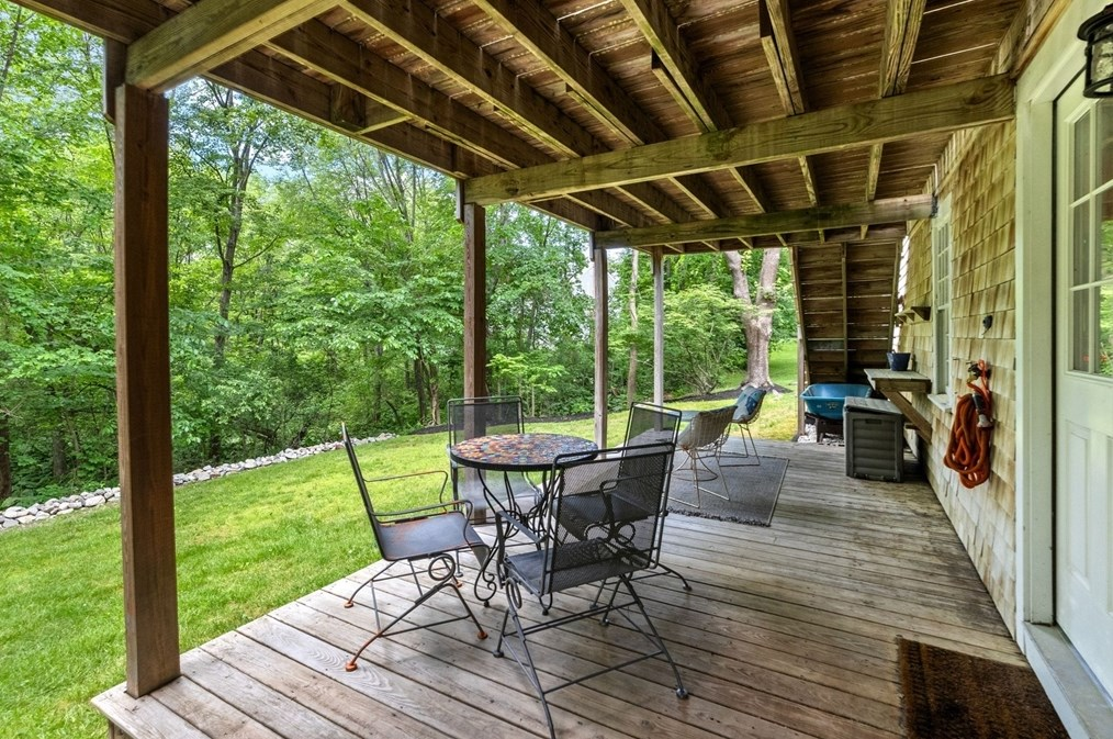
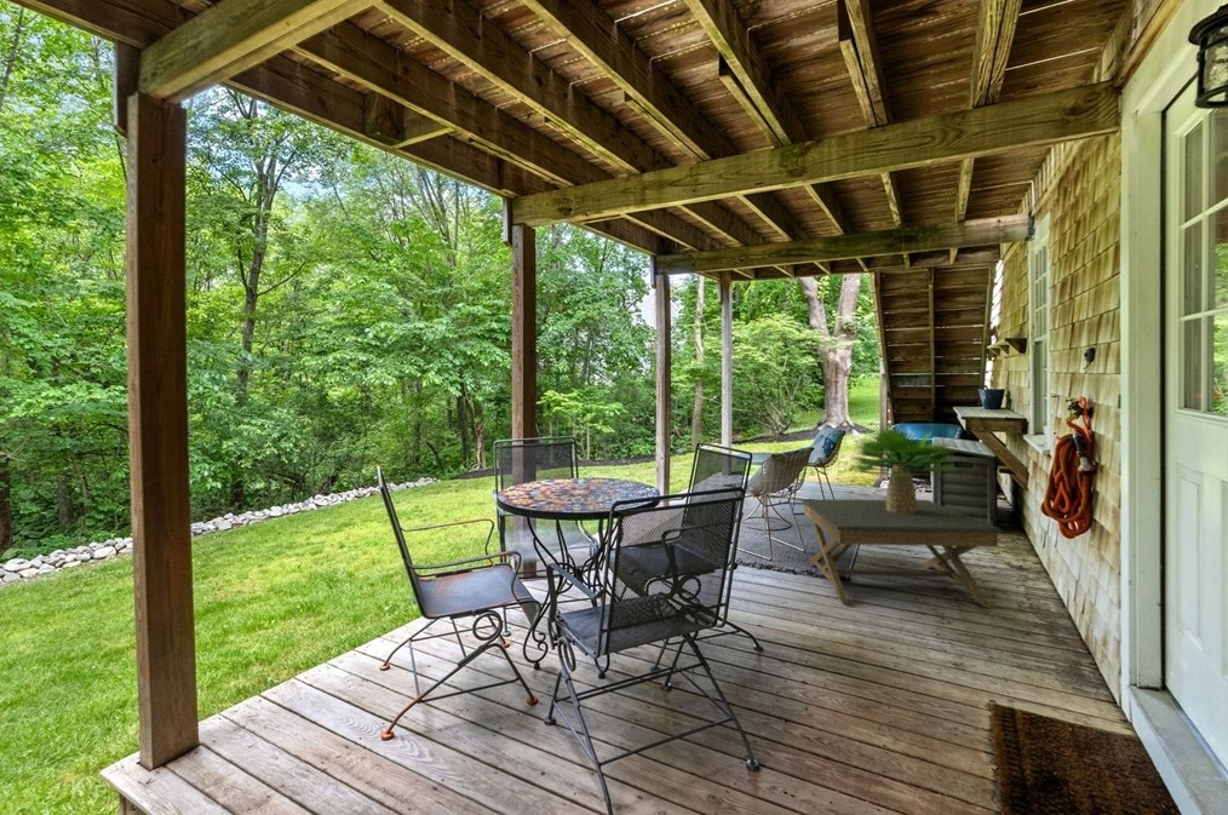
+ potted plant [844,420,962,513]
+ coffee table [799,498,1004,609]
